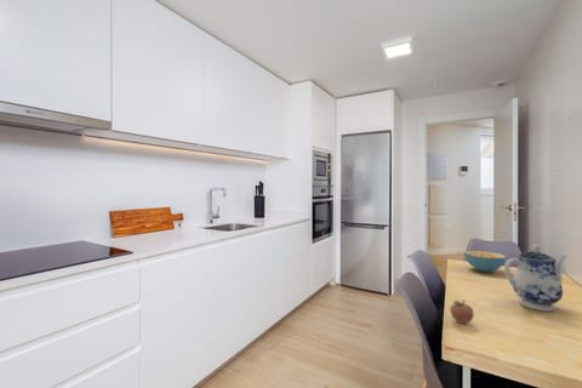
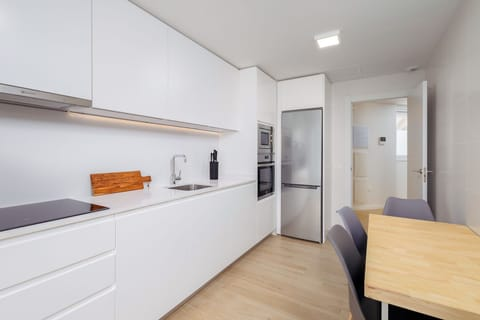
- cereal bowl [463,250,507,273]
- fruit [449,299,475,325]
- teapot [503,242,567,313]
